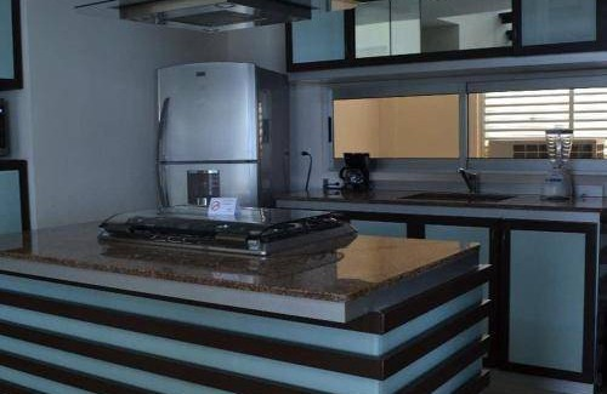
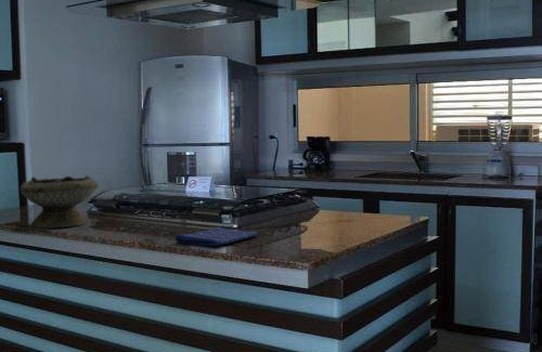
+ dish towel [175,225,260,247]
+ bowl [20,174,99,229]
